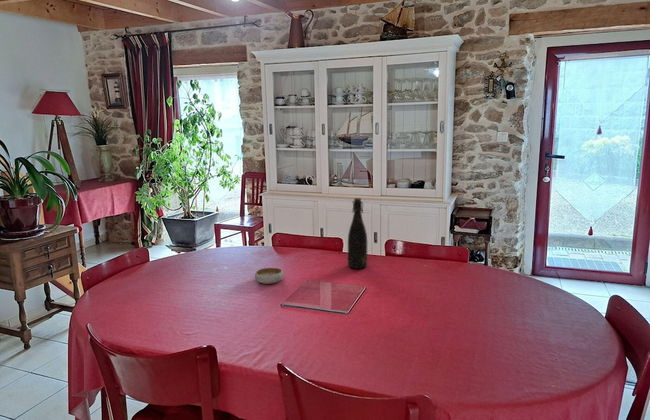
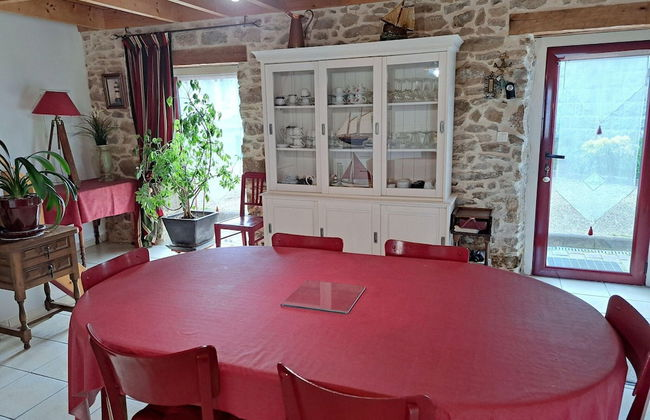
- bowl [254,267,285,285]
- bottle [347,197,368,269]
